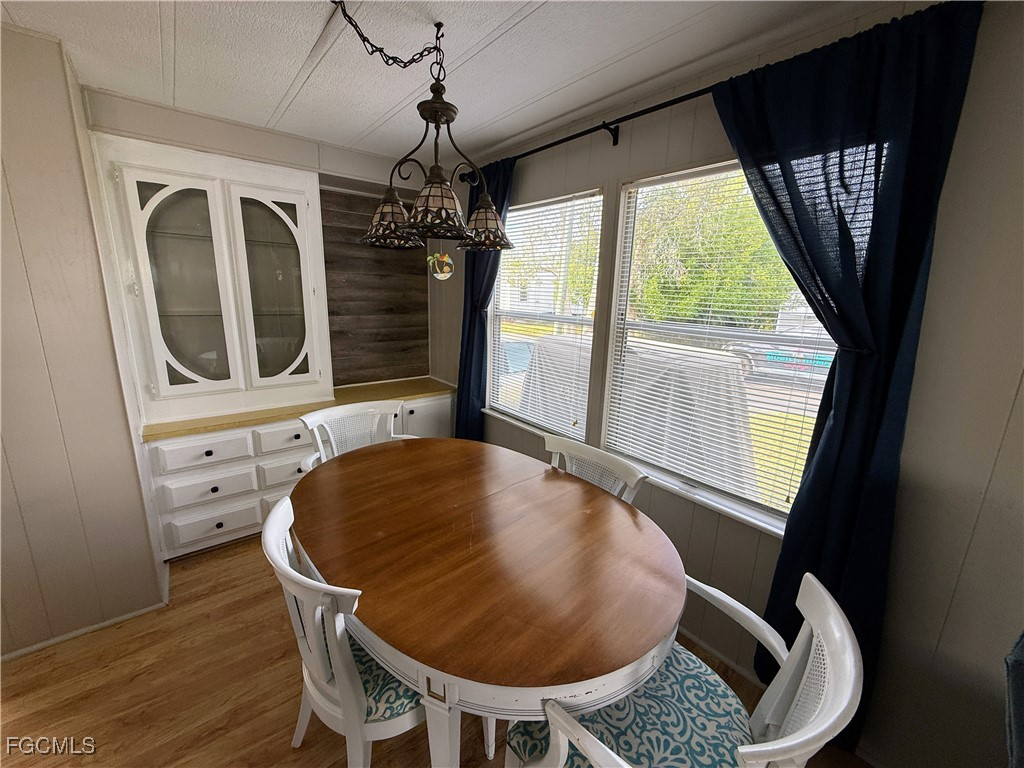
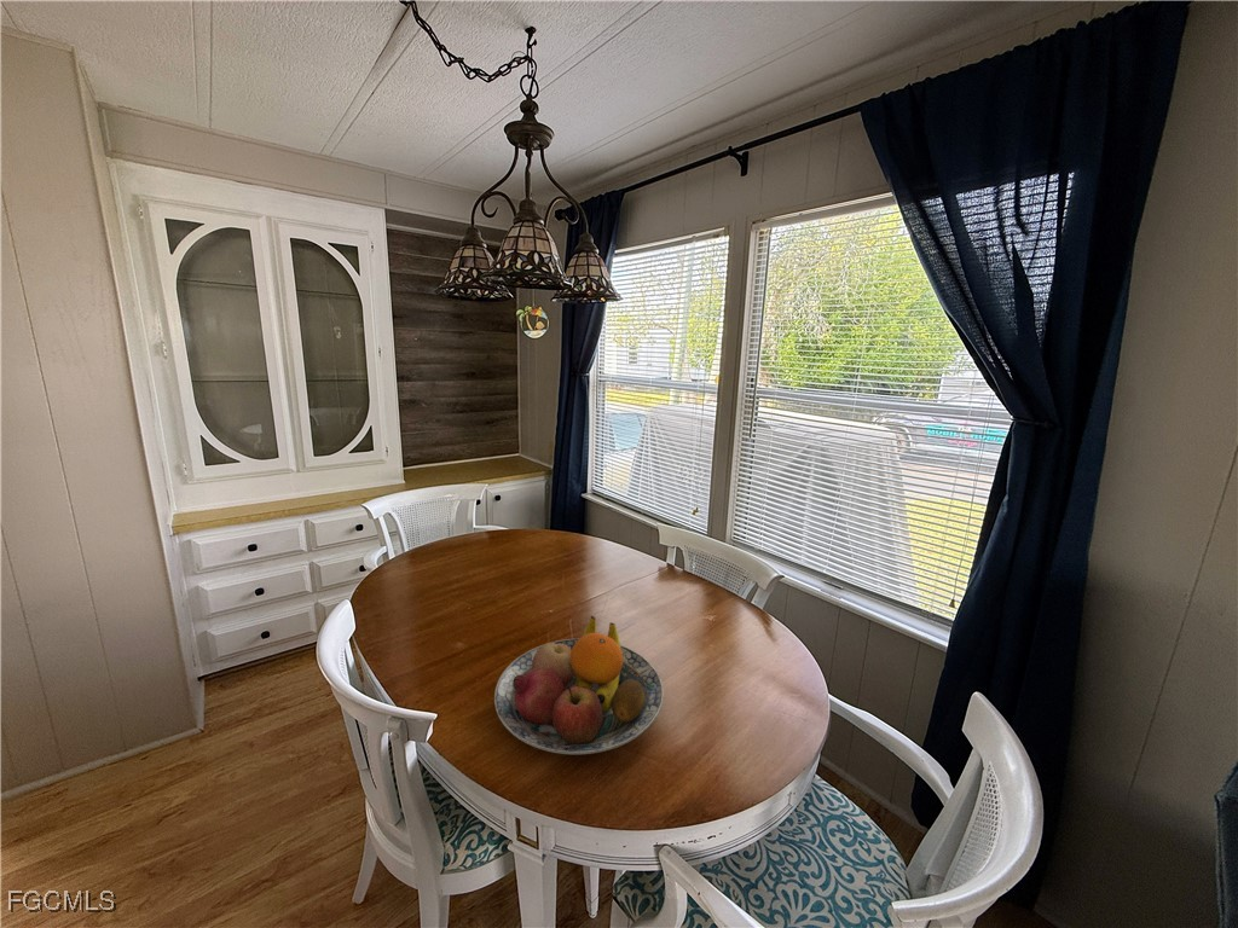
+ fruit bowl [493,615,665,755]
